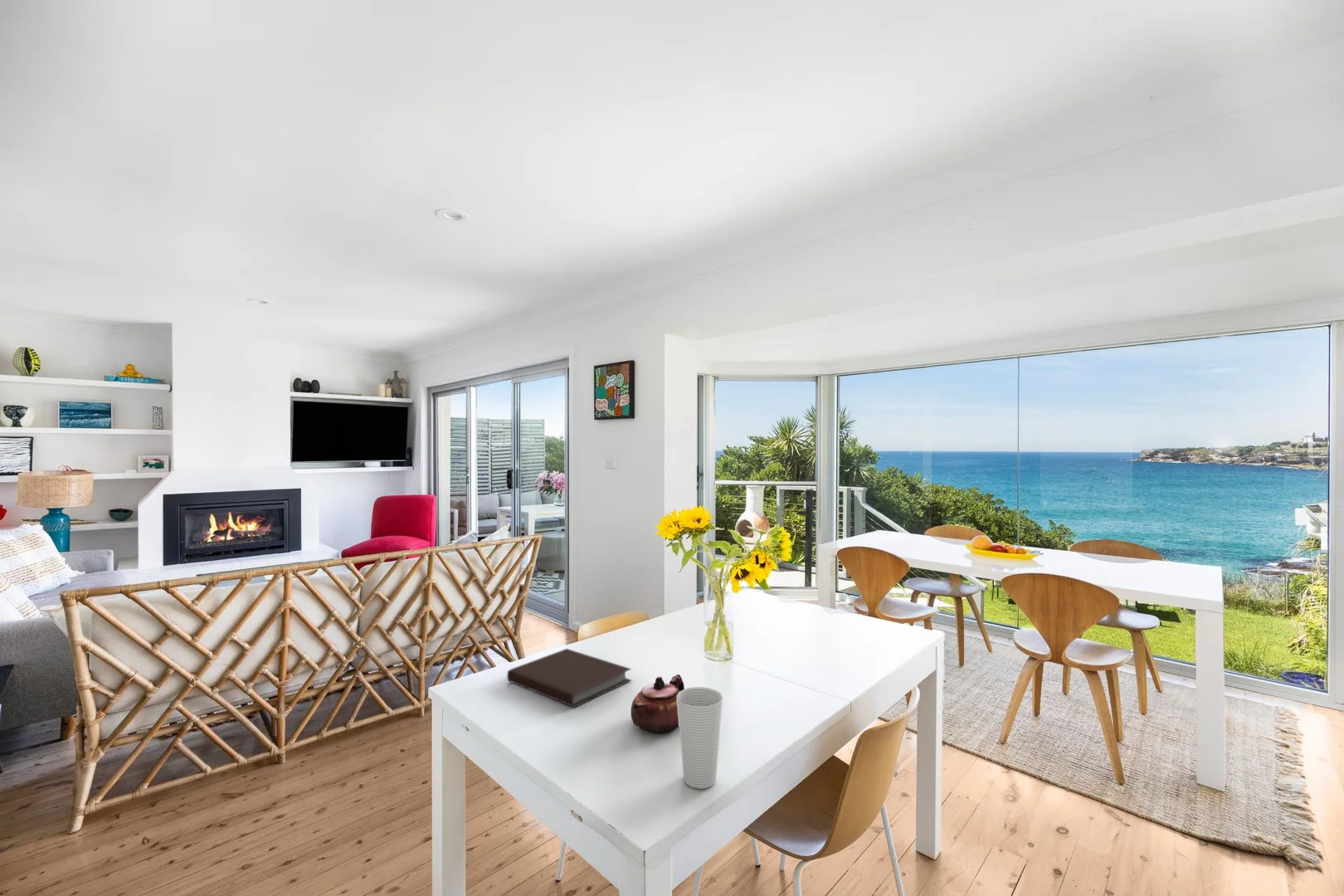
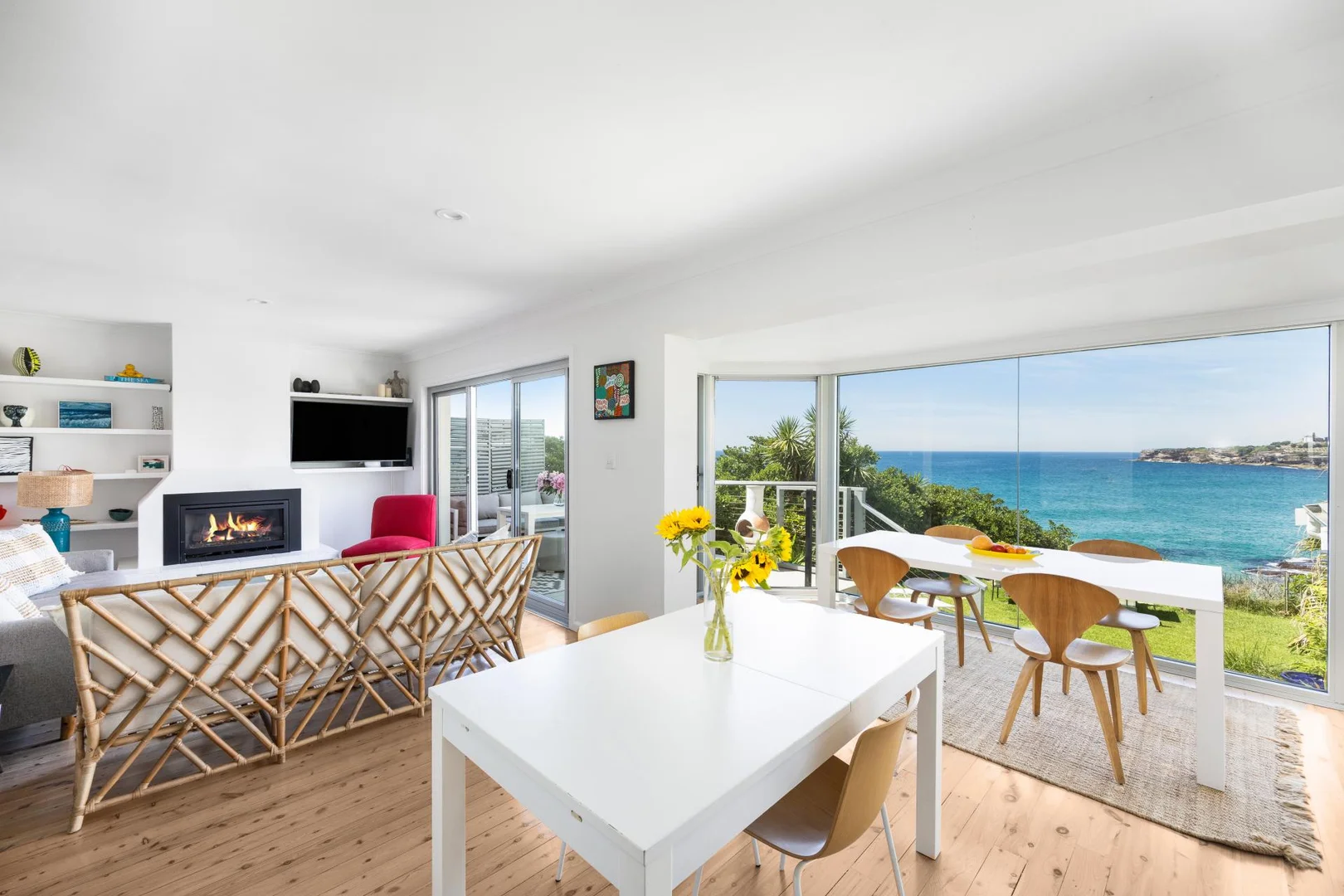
- cup [677,686,723,790]
- teapot [631,674,685,735]
- notebook [506,648,632,708]
